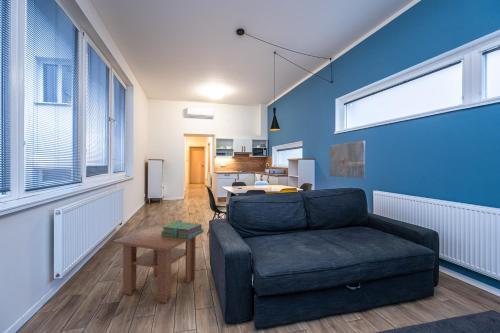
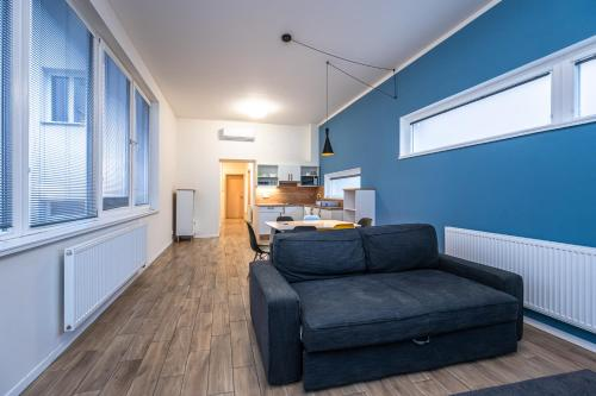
- wall art [328,140,366,180]
- coffee table [112,224,204,304]
- stack of books [161,221,204,239]
